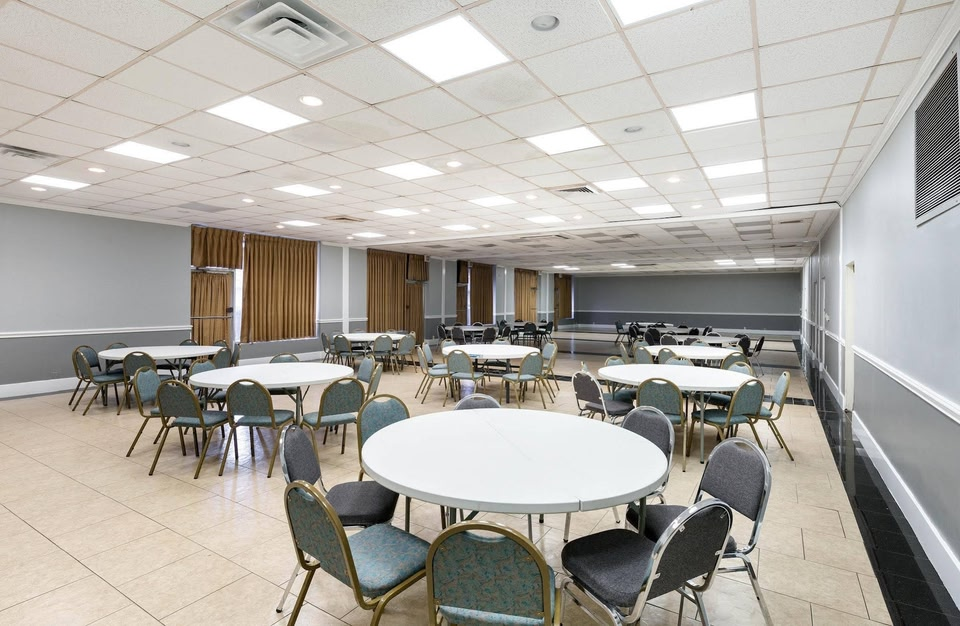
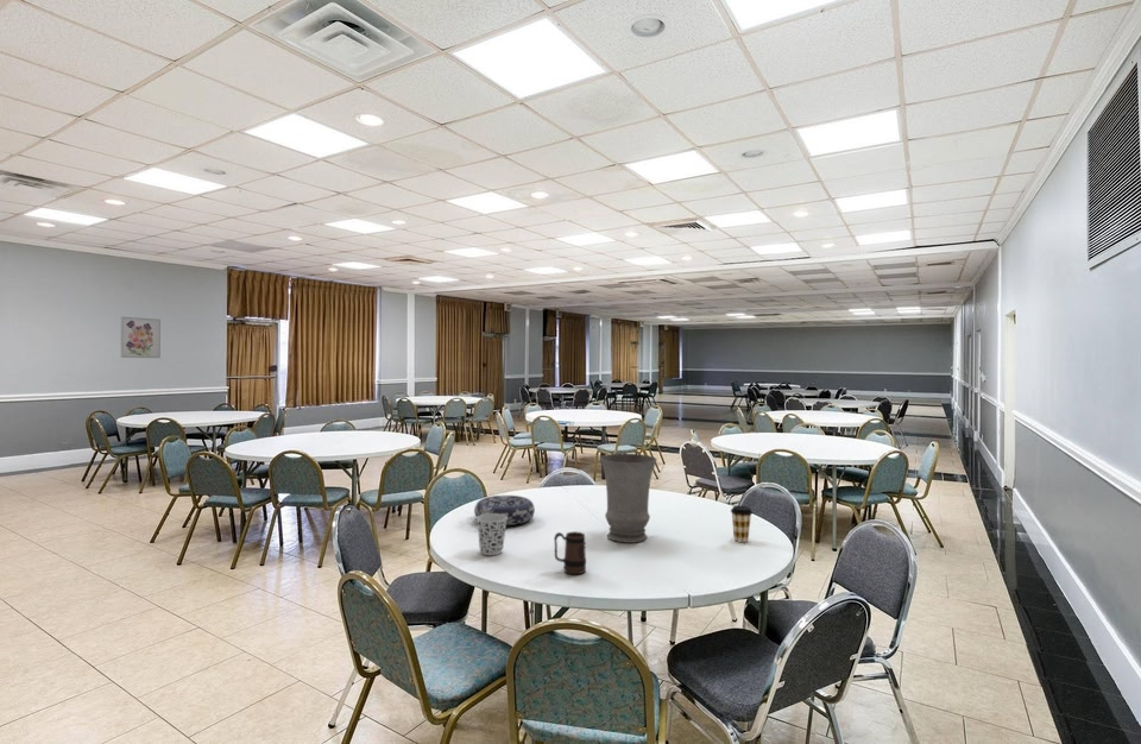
+ vase [599,453,658,544]
+ cup [475,513,508,556]
+ mug [553,530,587,575]
+ wall art [120,315,162,359]
+ decorative bowl [473,494,536,527]
+ coffee cup [730,505,754,543]
